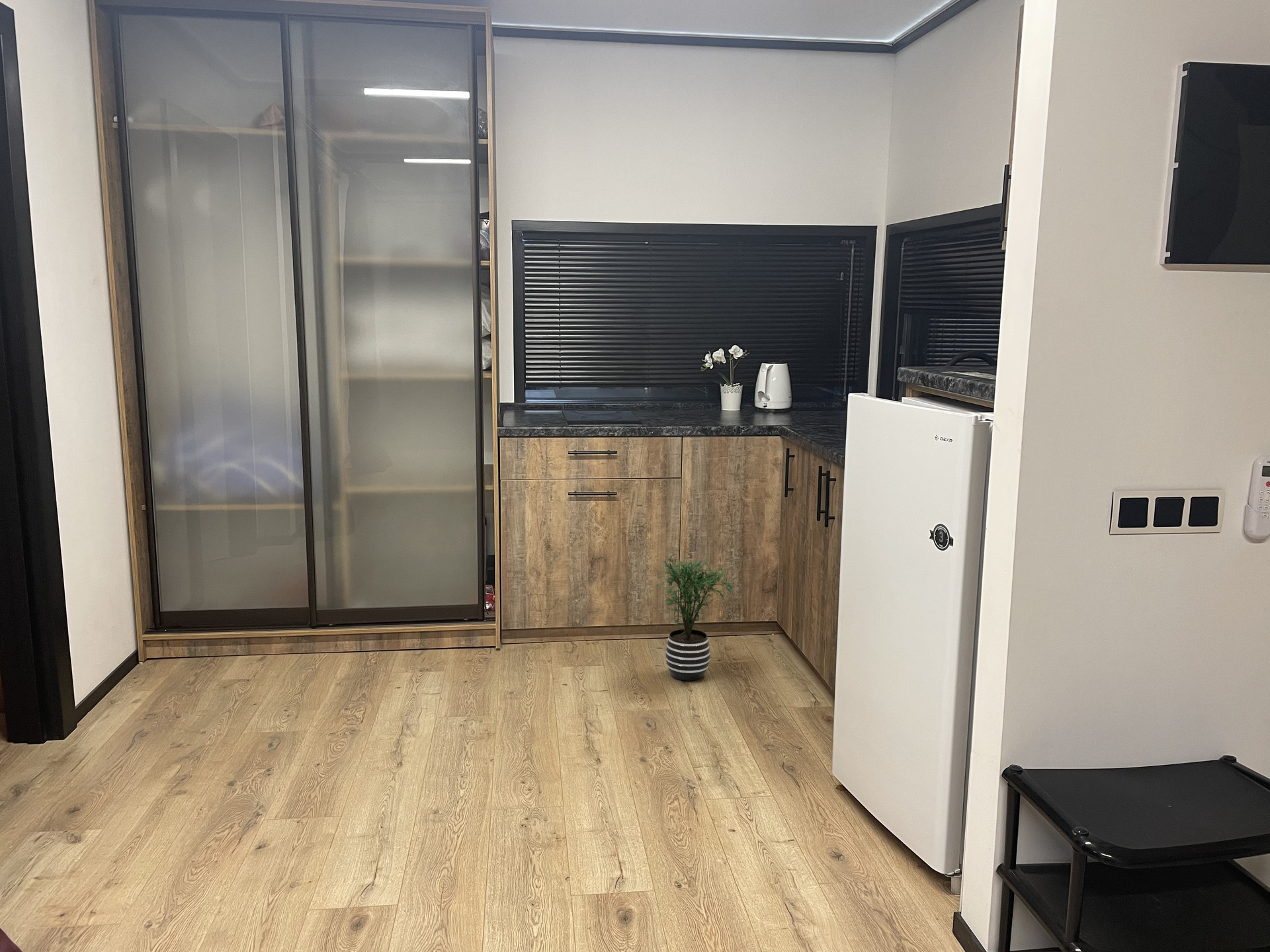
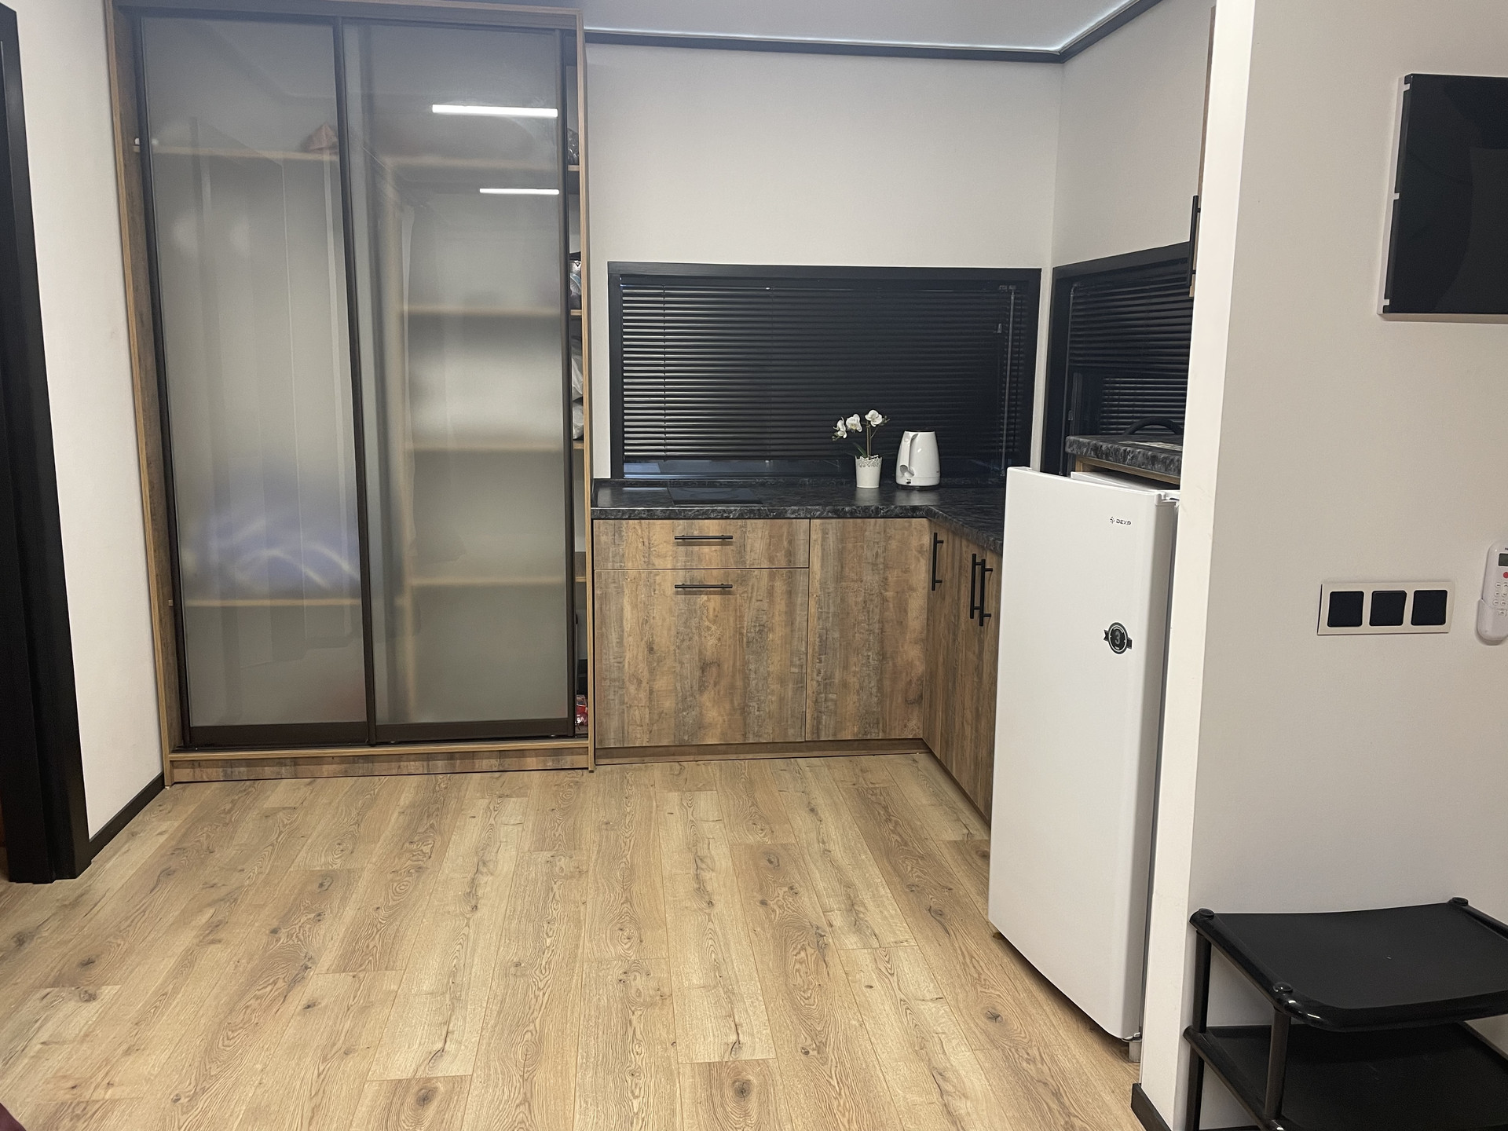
- potted plant [649,555,737,682]
